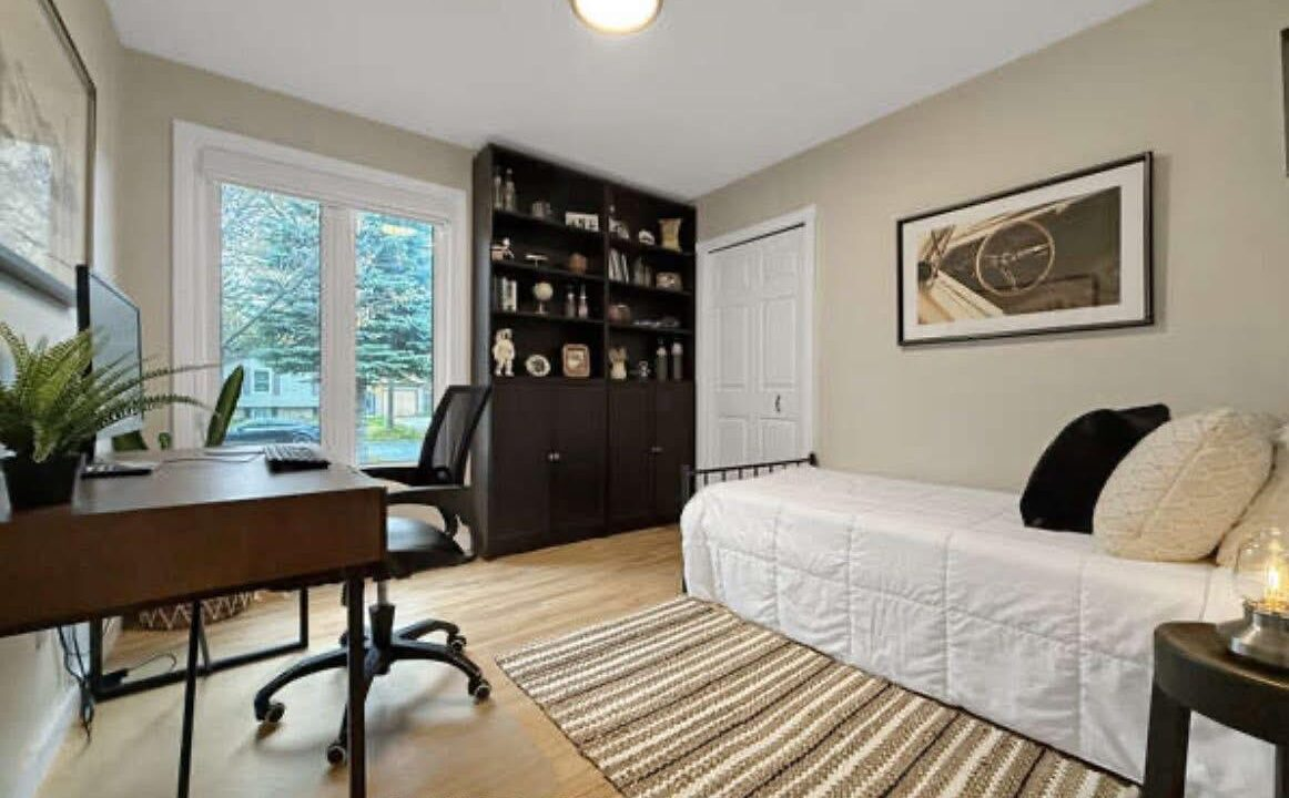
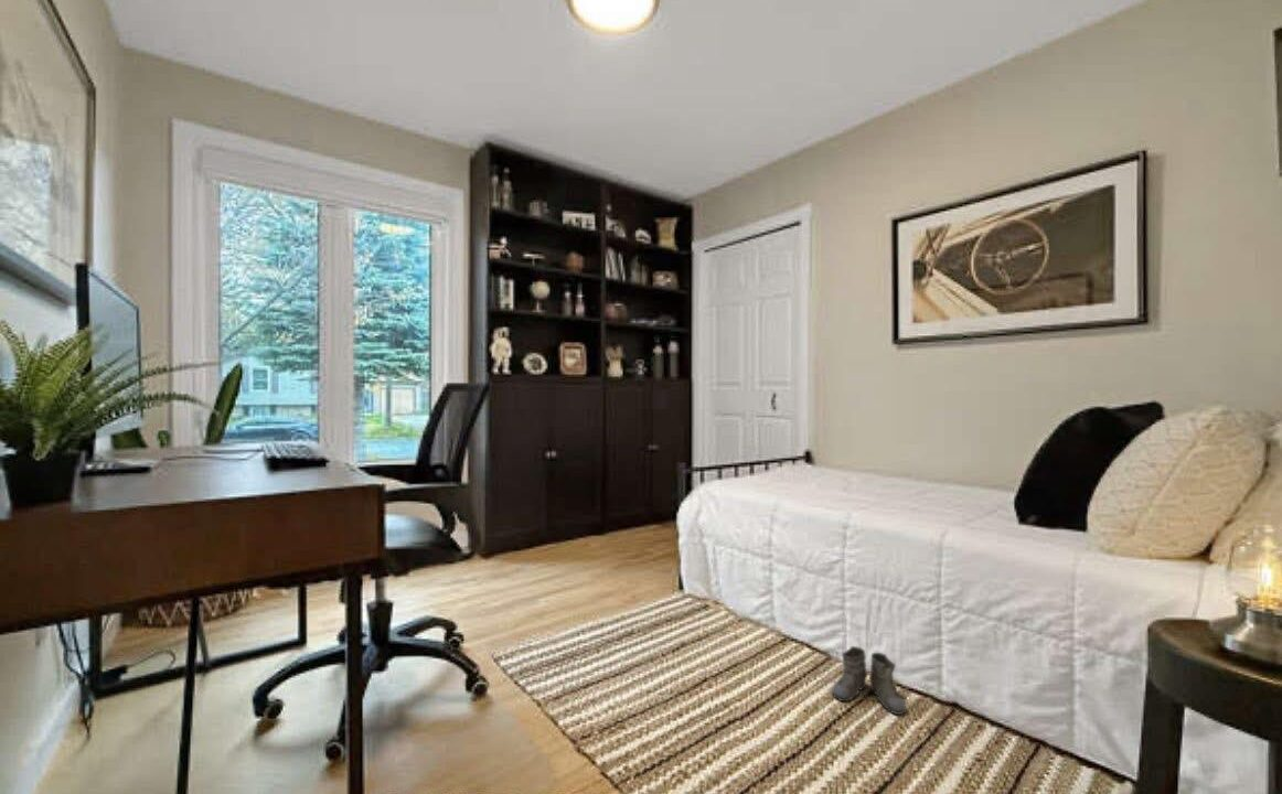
+ boots [831,645,908,716]
